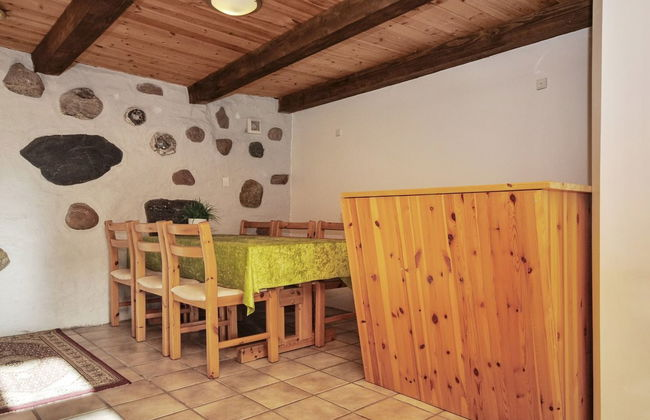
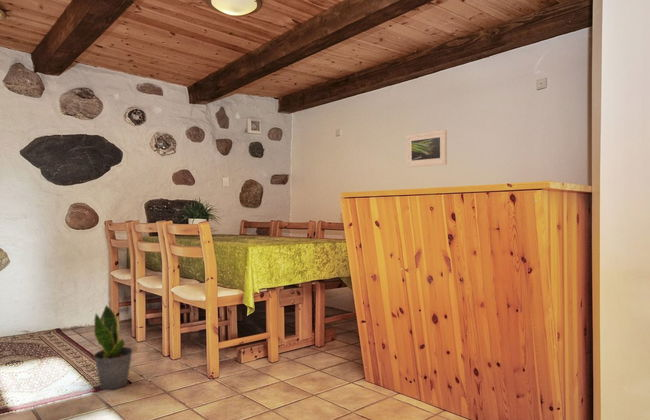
+ potted plant [93,303,134,391]
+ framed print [405,129,448,168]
